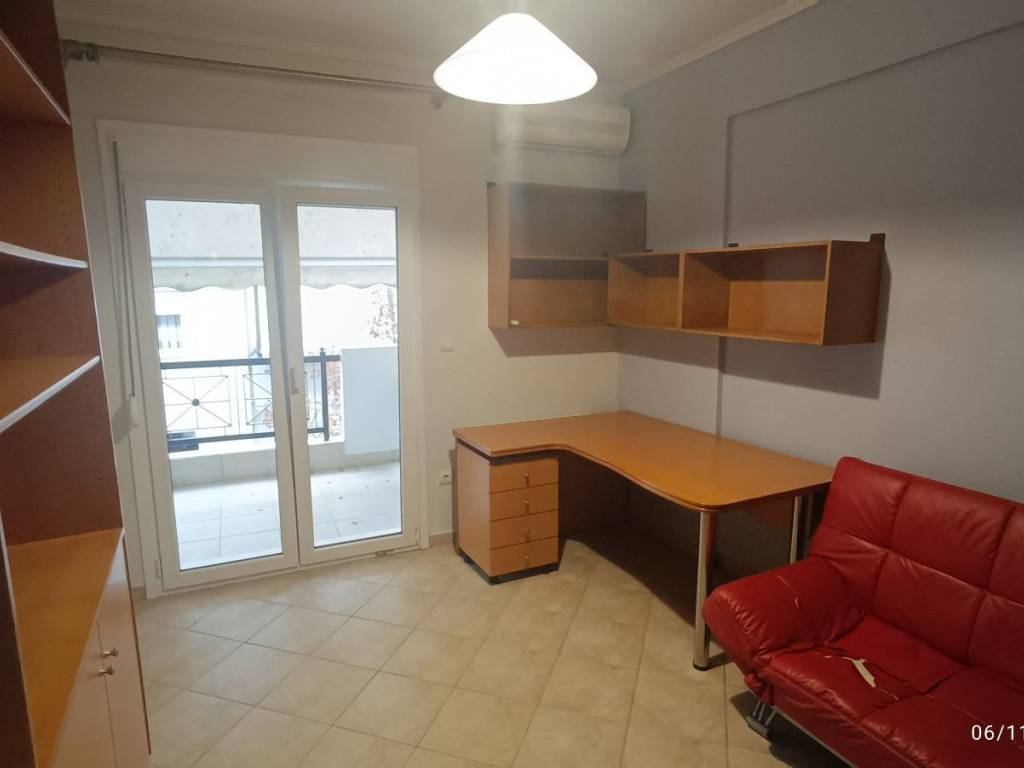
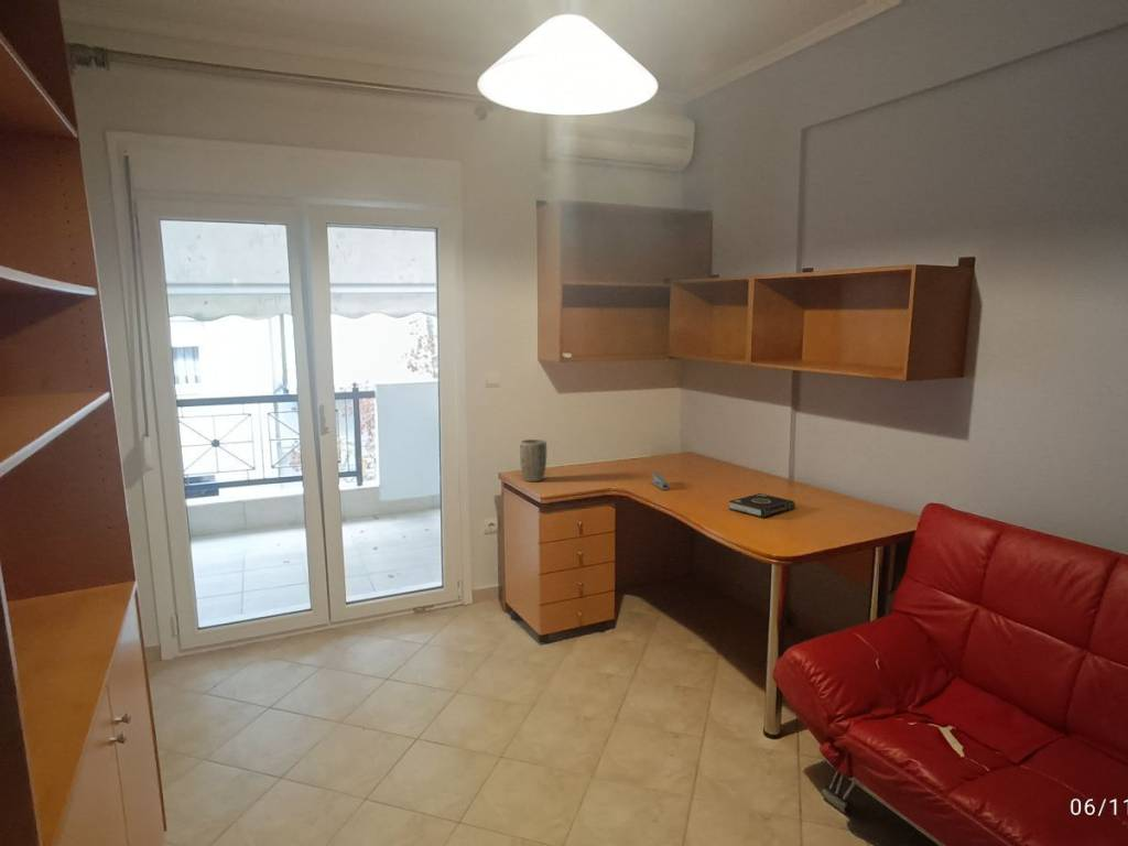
+ book [728,492,796,519]
+ stapler [650,471,670,491]
+ plant pot [519,438,547,482]
